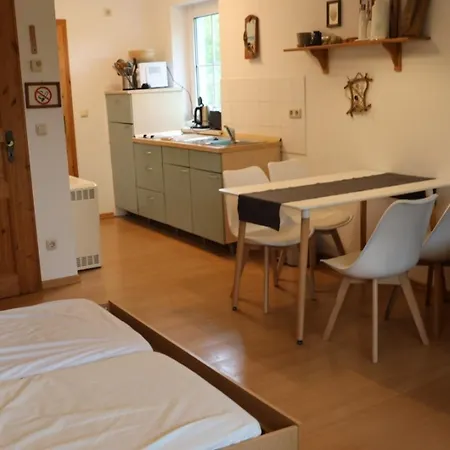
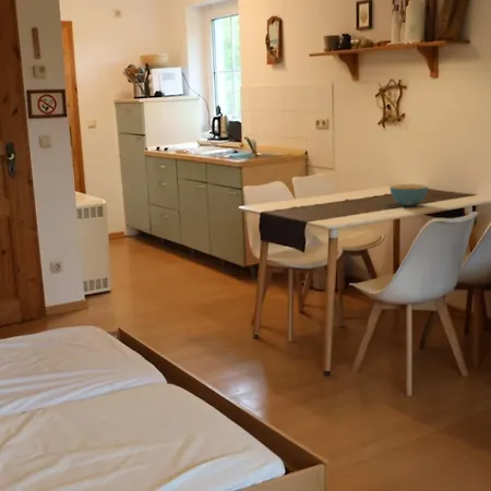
+ cereal bowl [388,183,429,207]
